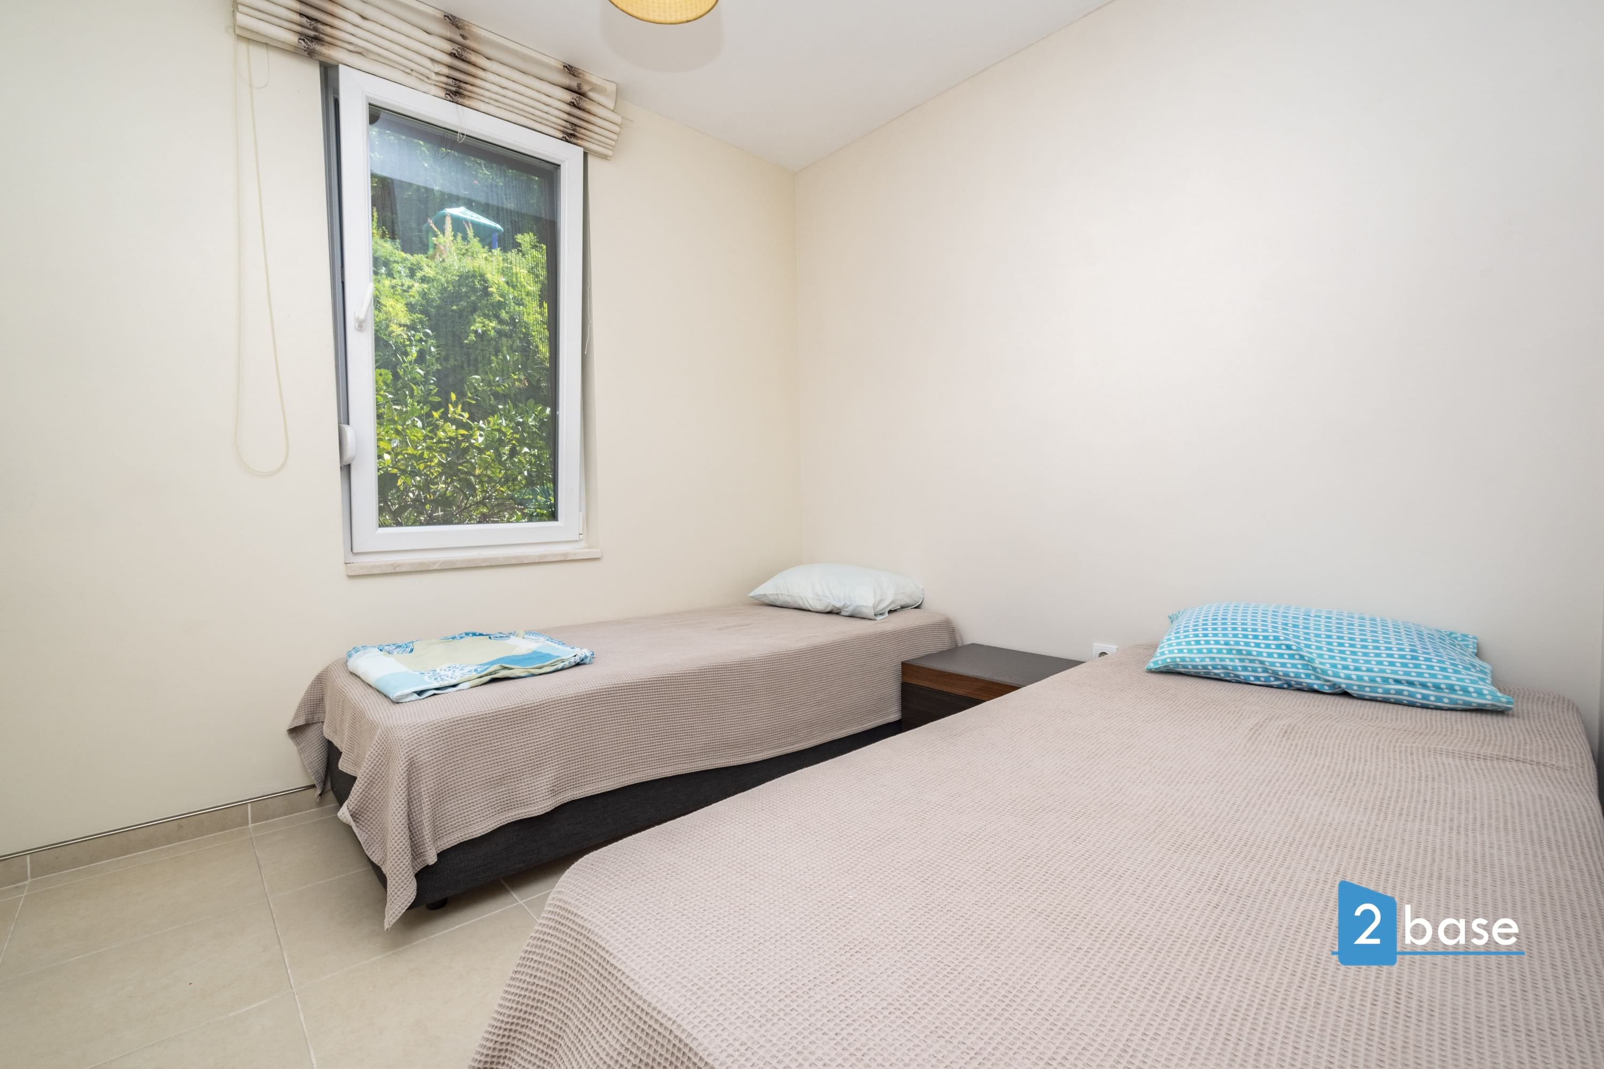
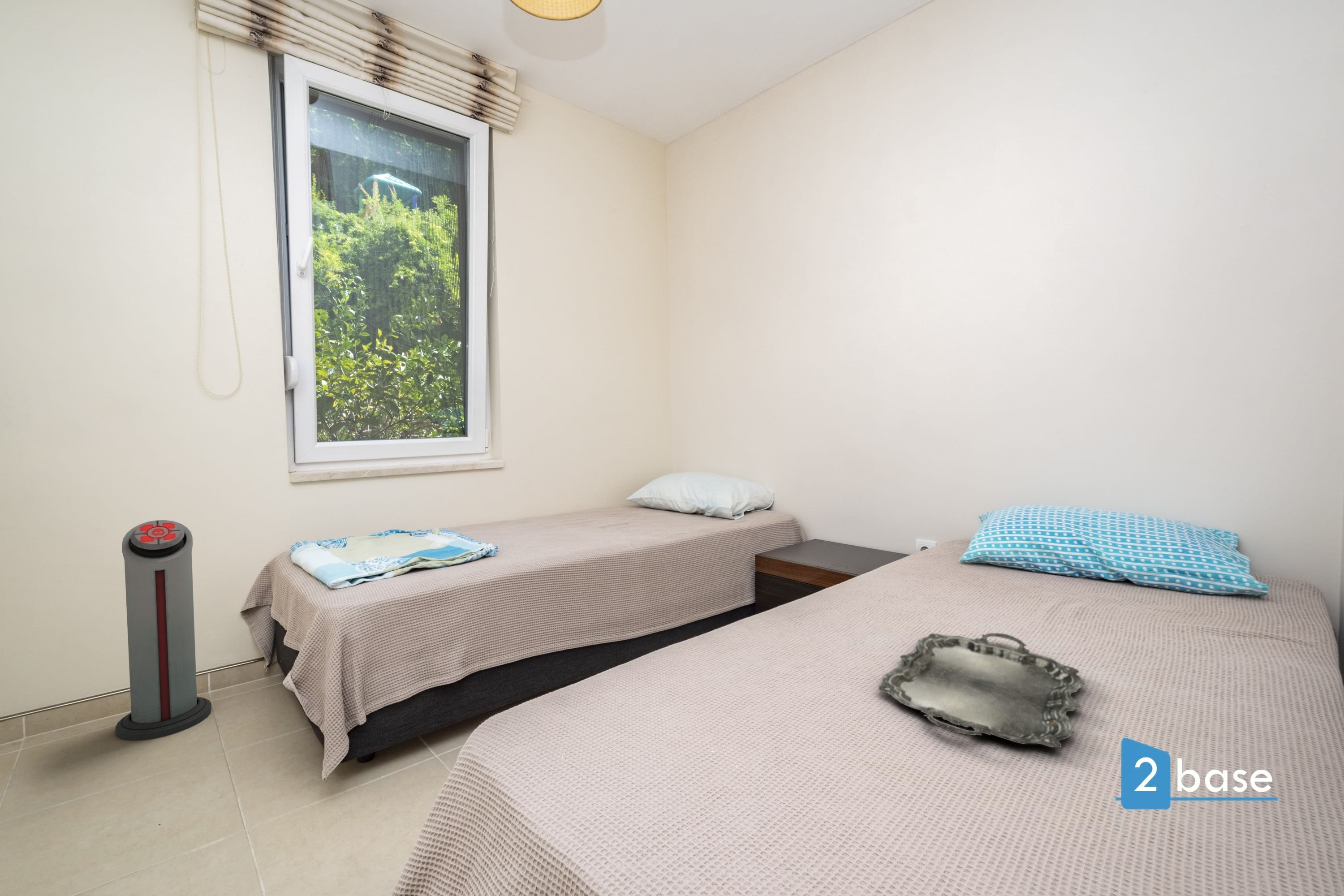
+ air purifier [115,520,212,741]
+ serving tray [878,633,1085,748]
